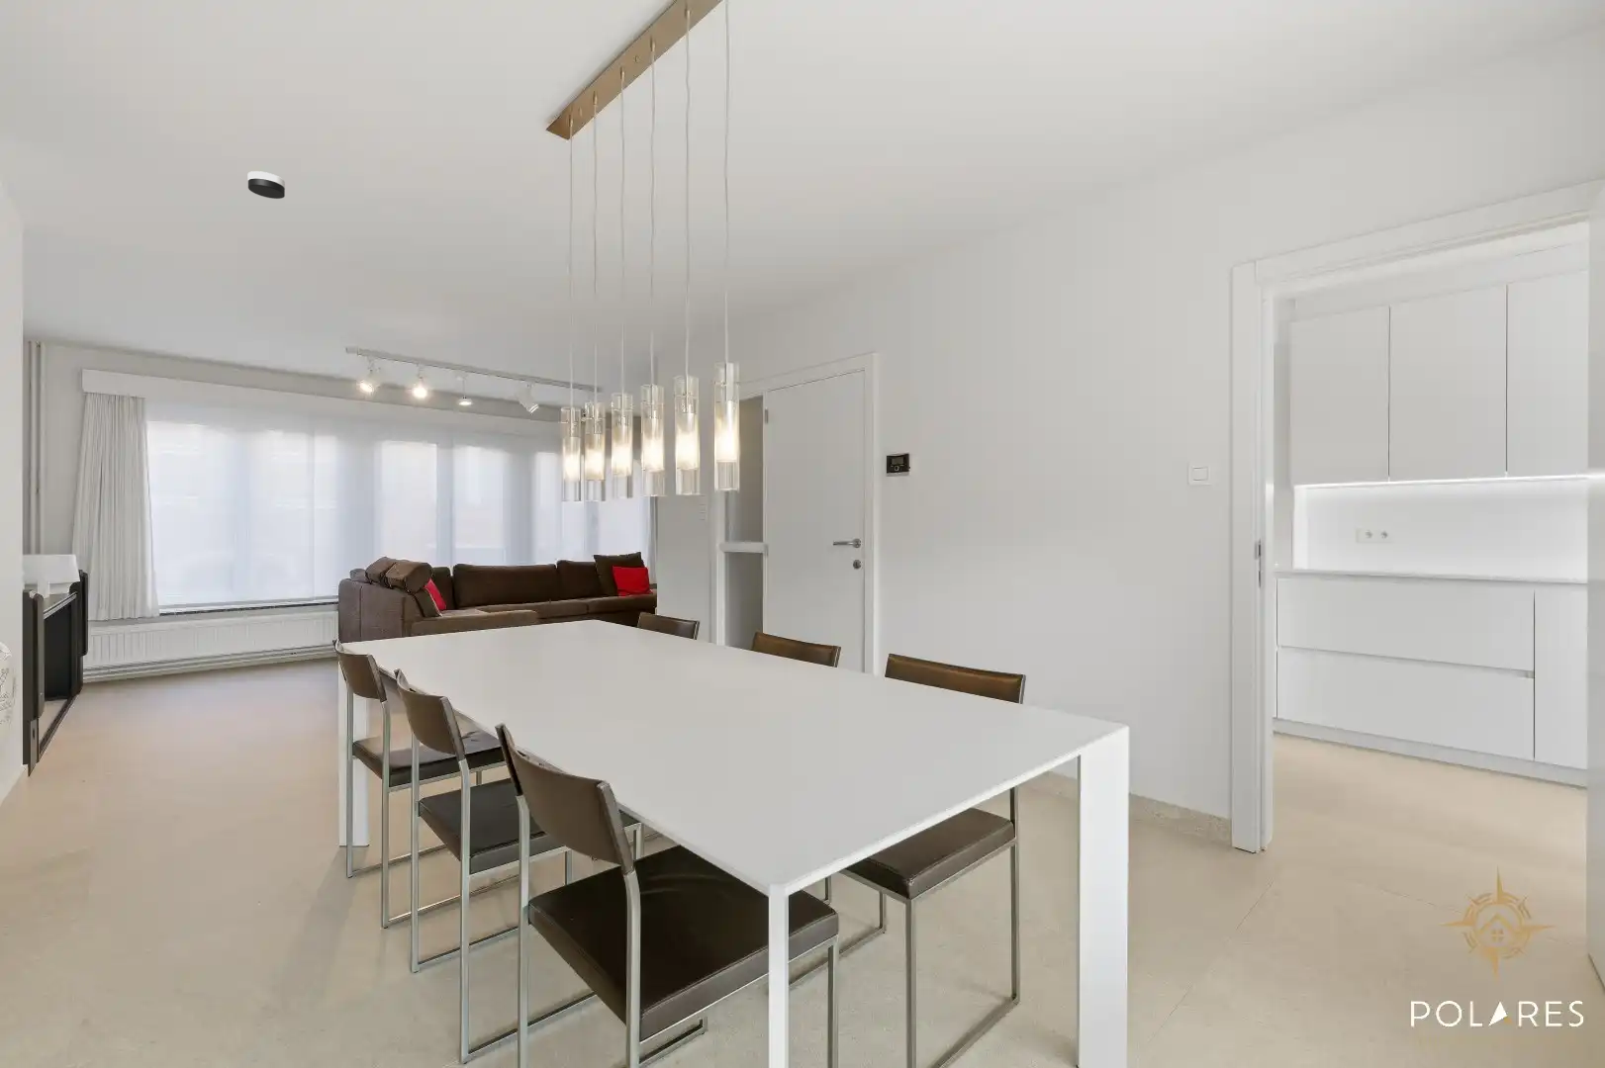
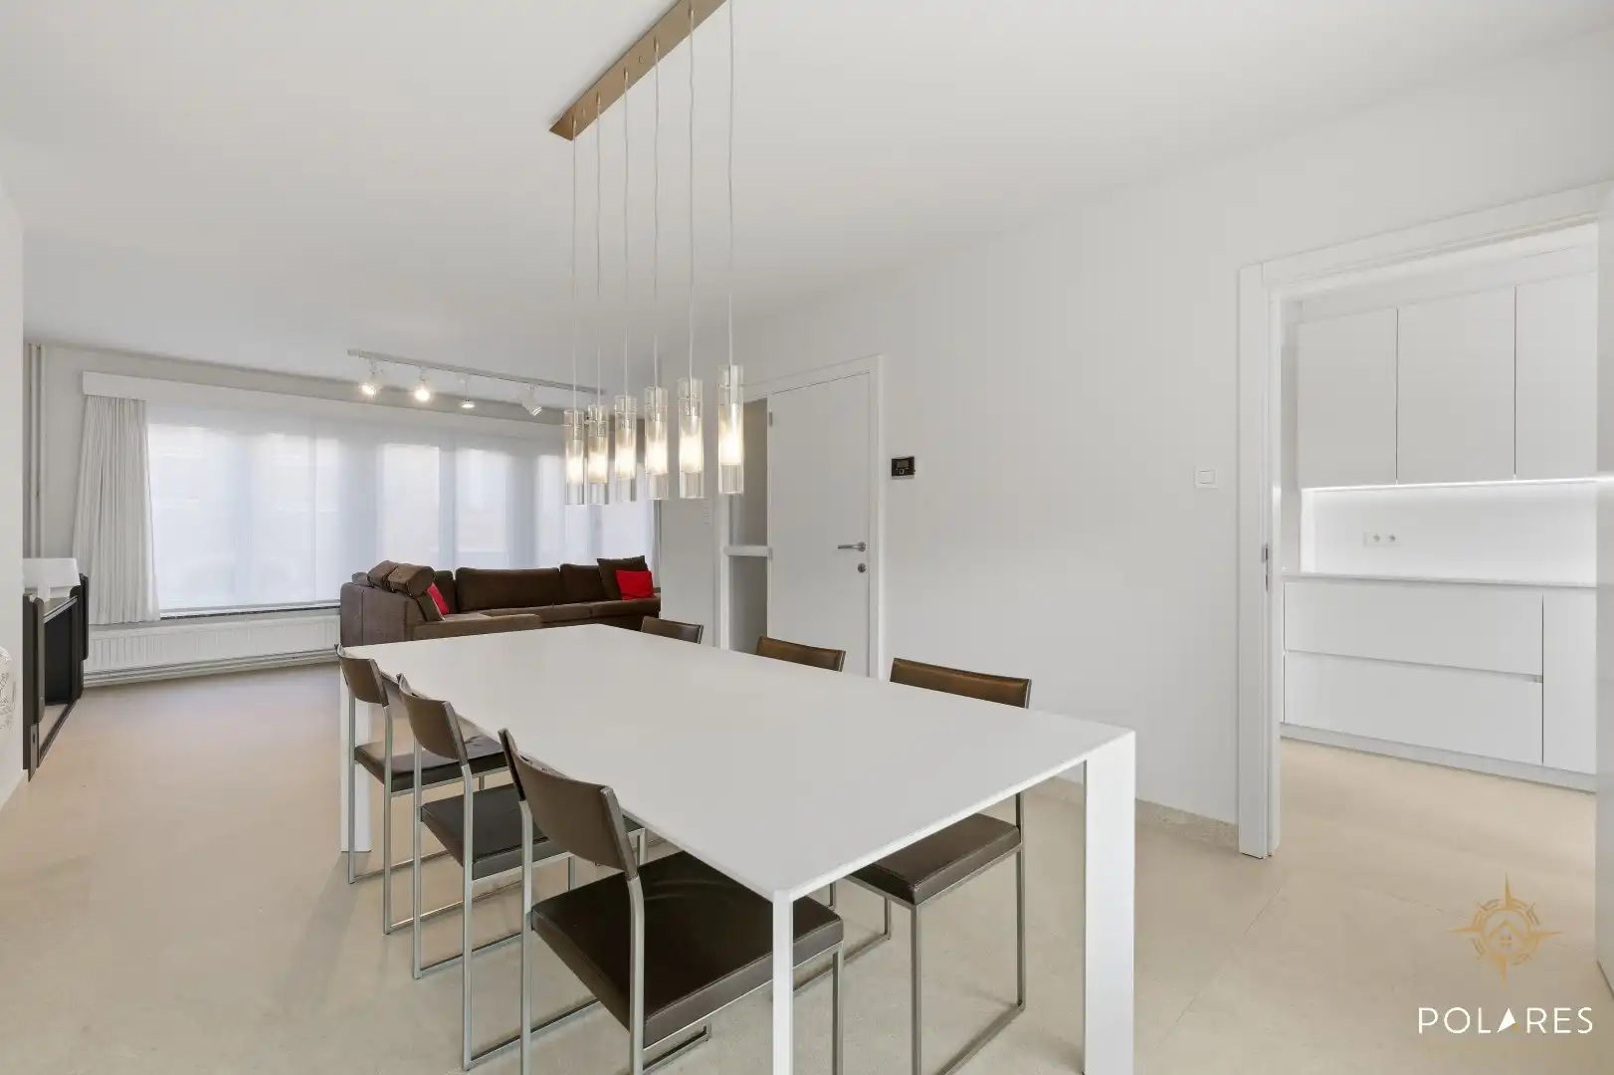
- smoke detector [247,170,286,200]
